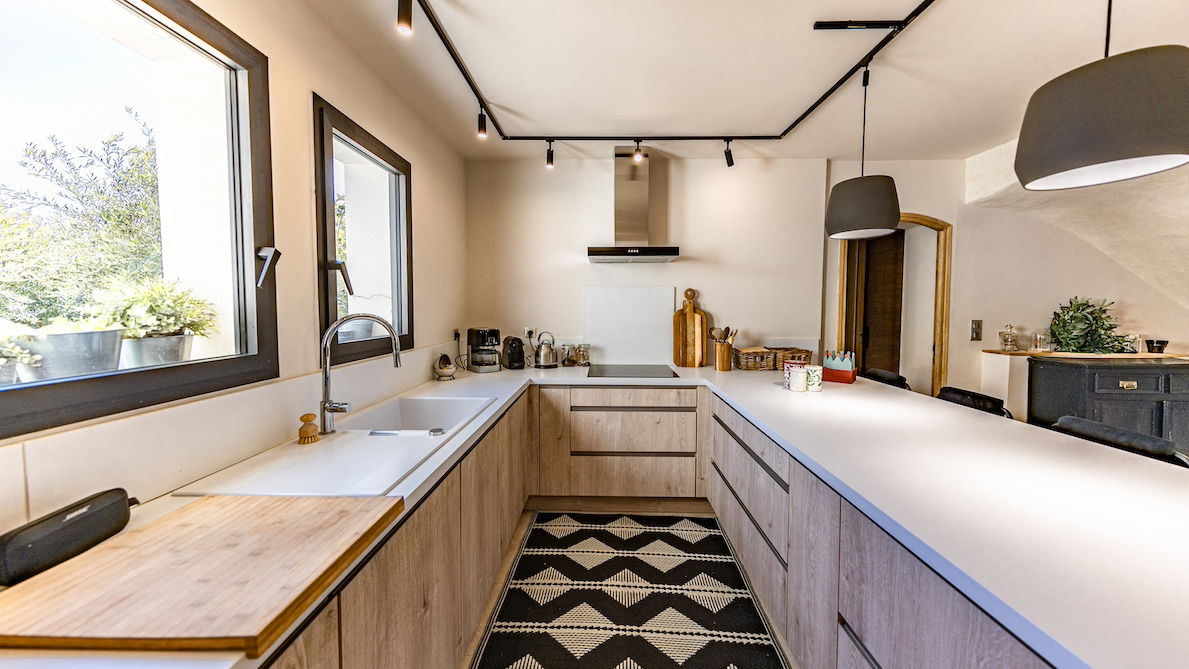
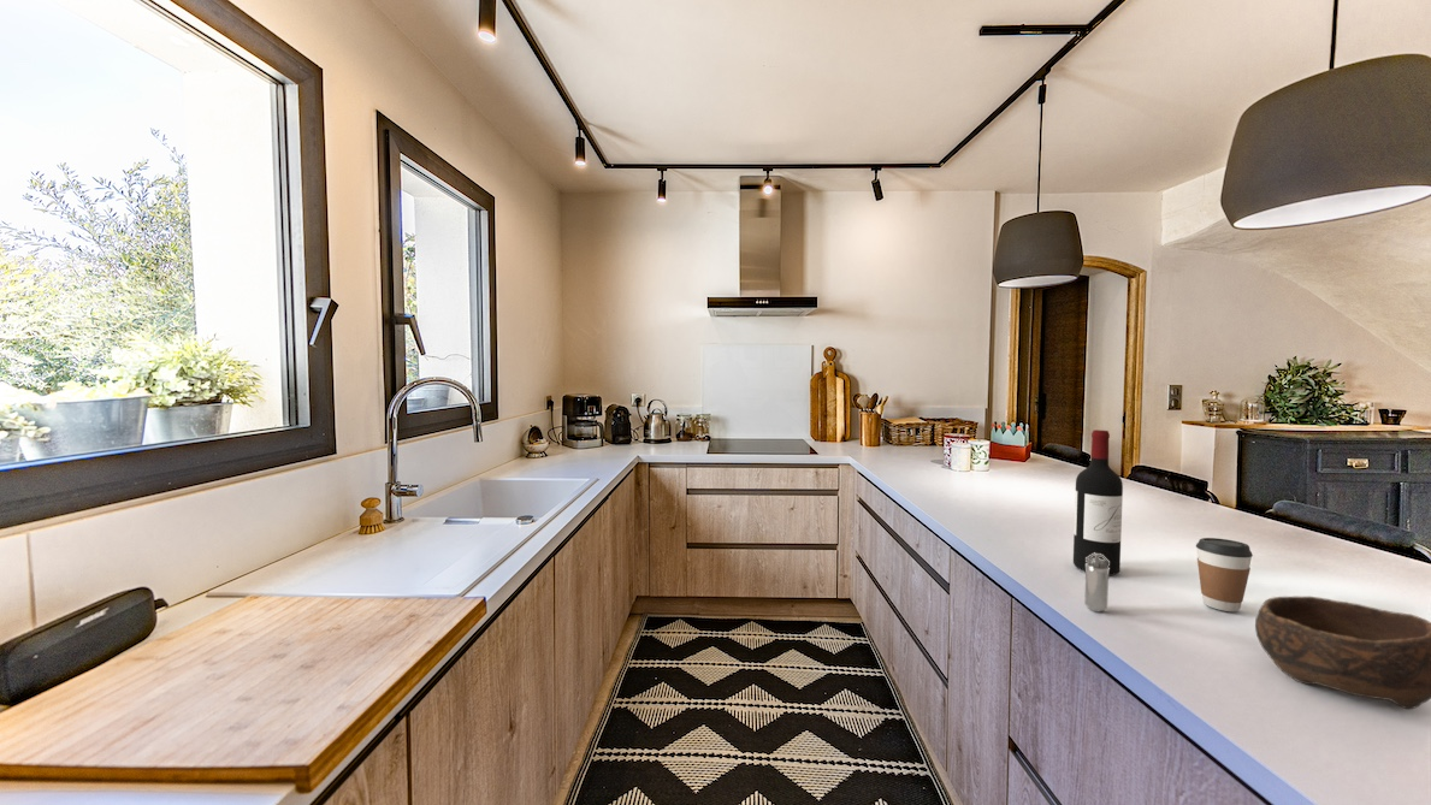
+ wine bottle [1072,428,1124,576]
+ bowl [1254,596,1431,710]
+ shaker [1083,552,1110,612]
+ coffee cup [1195,537,1254,612]
